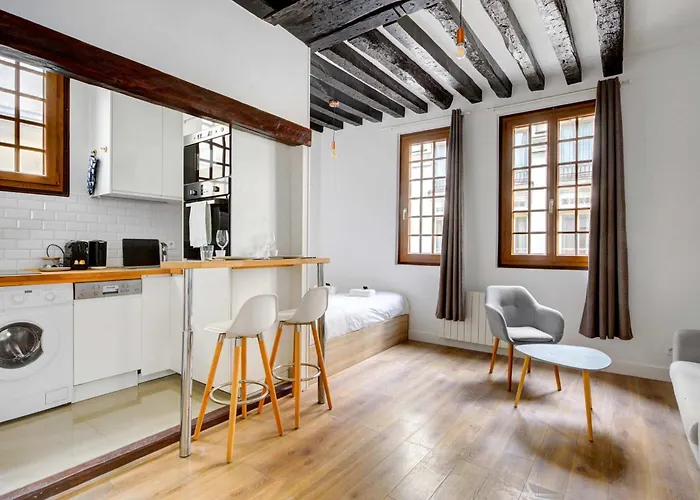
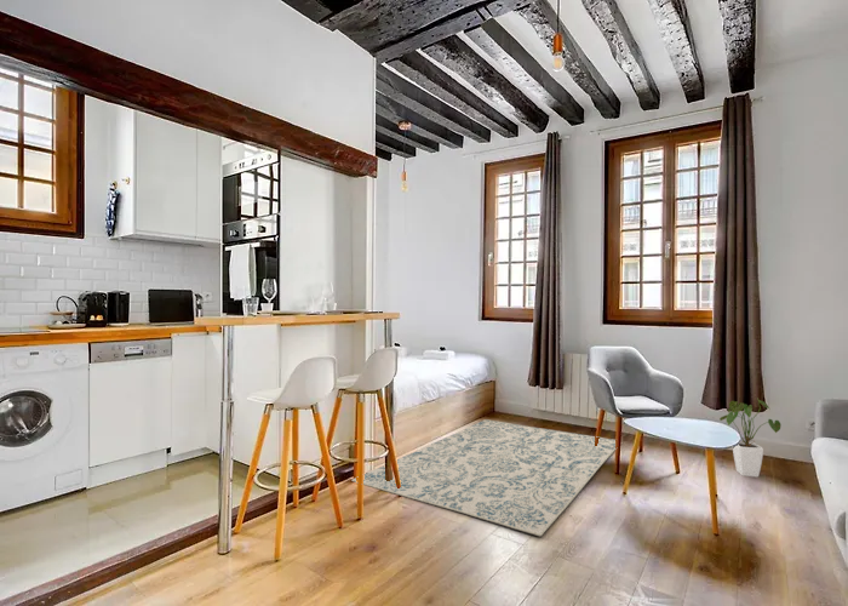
+ rug [350,418,617,537]
+ house plant [718,396,781,478]
